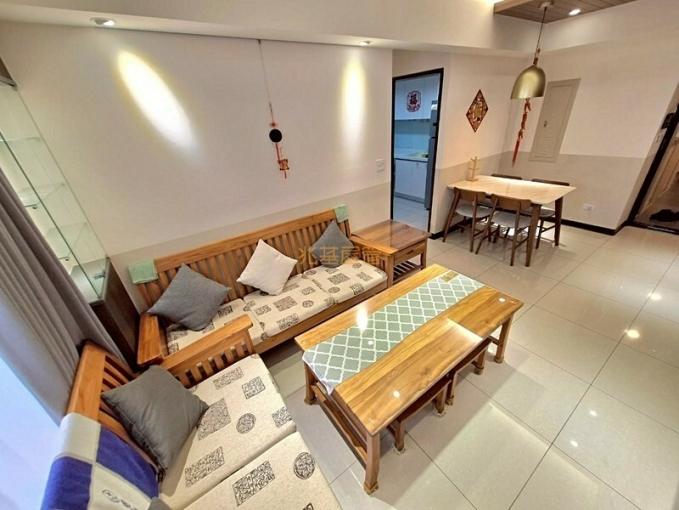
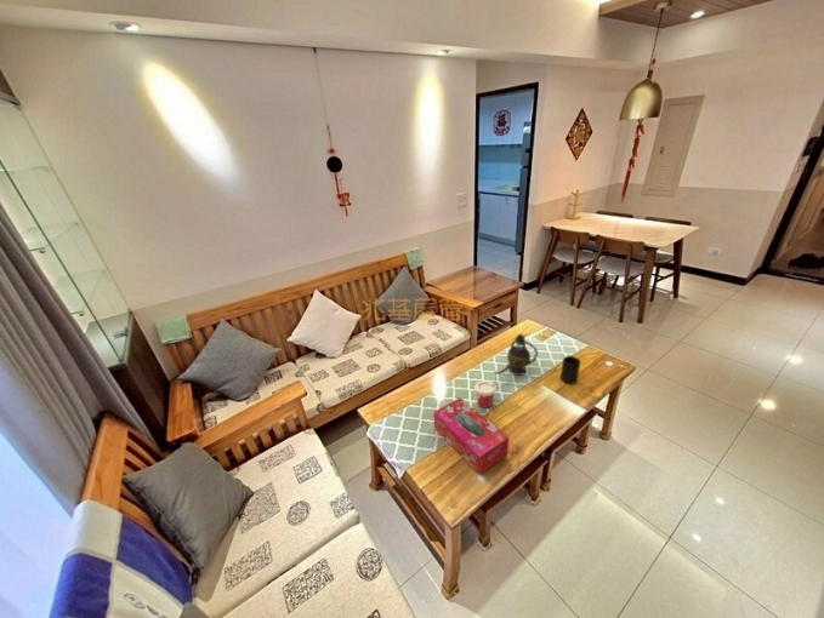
+ tissue box [432,396,510,476]
+ teapot [494,333,539,377]
+ cup [559,355,581,385]
+ cup [473,379,498,408]
